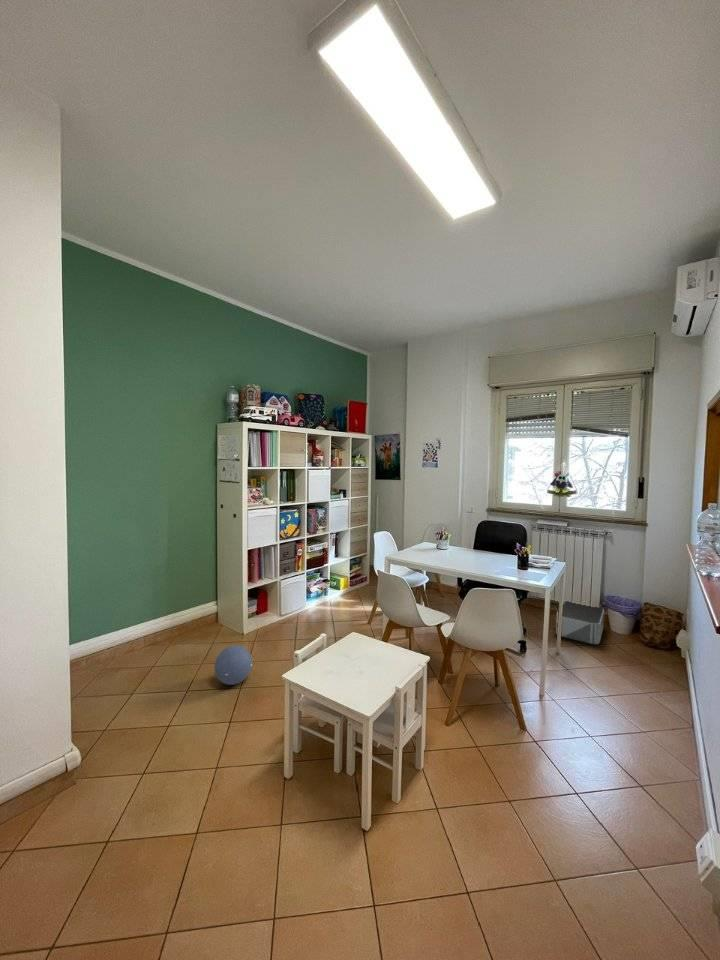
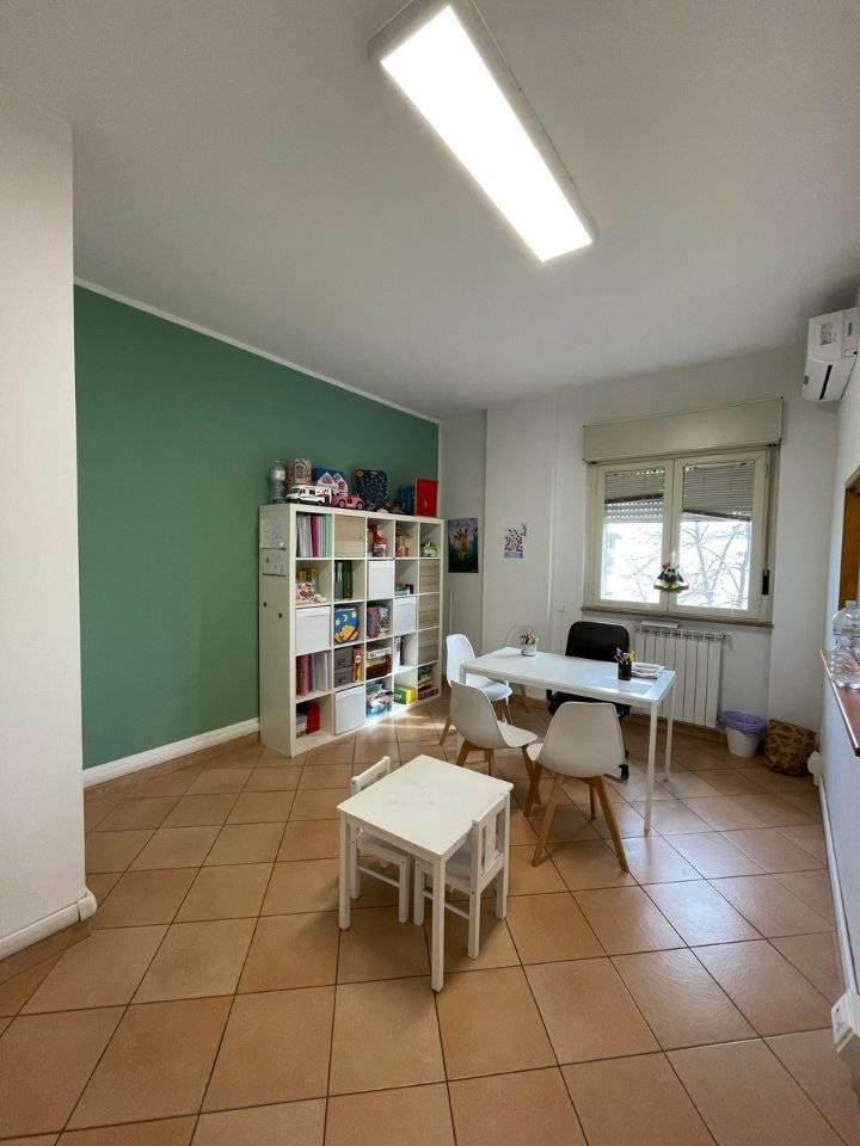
- storage bin [555,600,605,645]
- ball [213,644,253,686]
